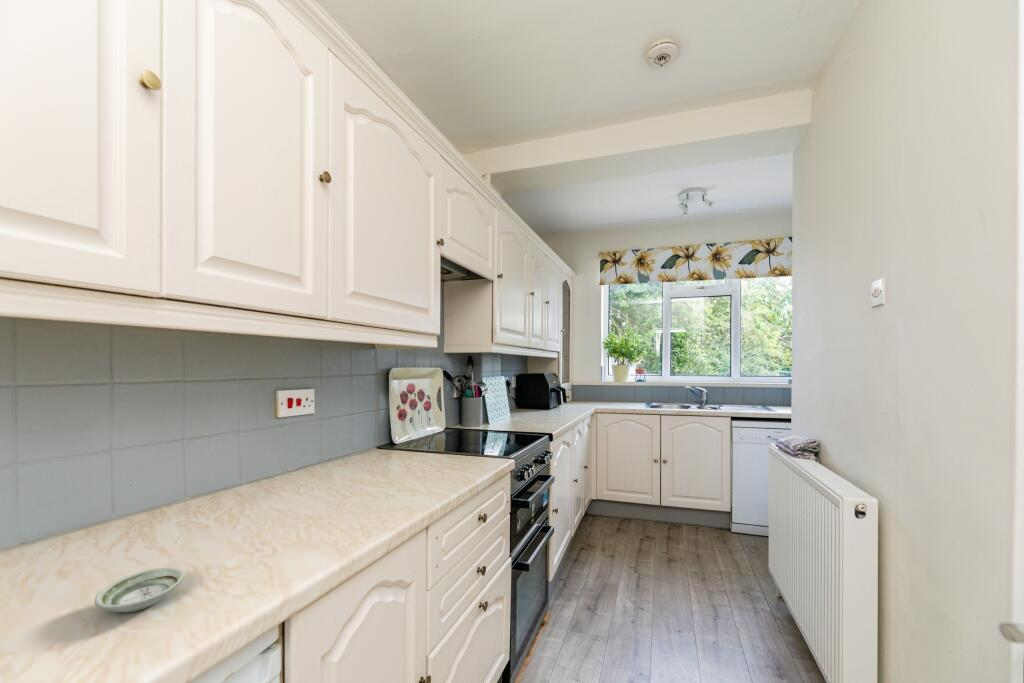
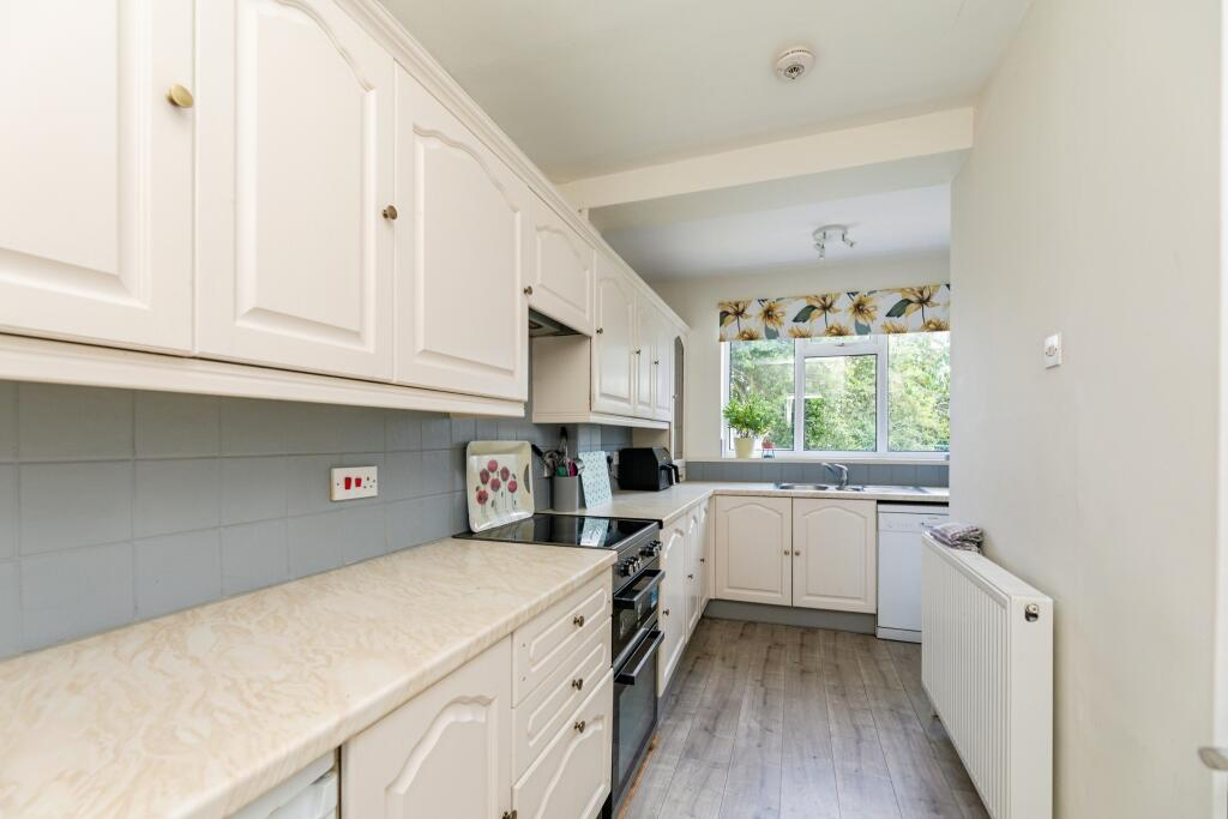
- saucer [94,566,185,613]
